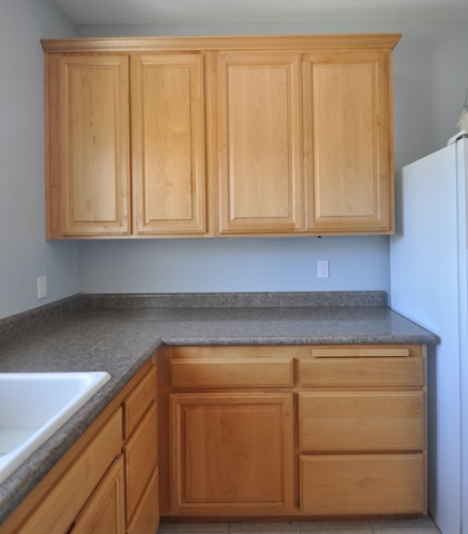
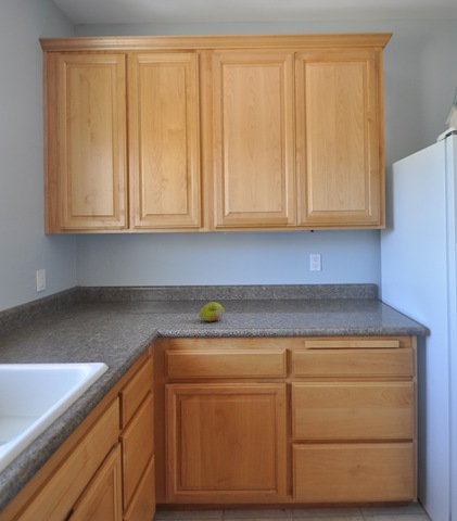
+ fruit [199,301,226,322]
